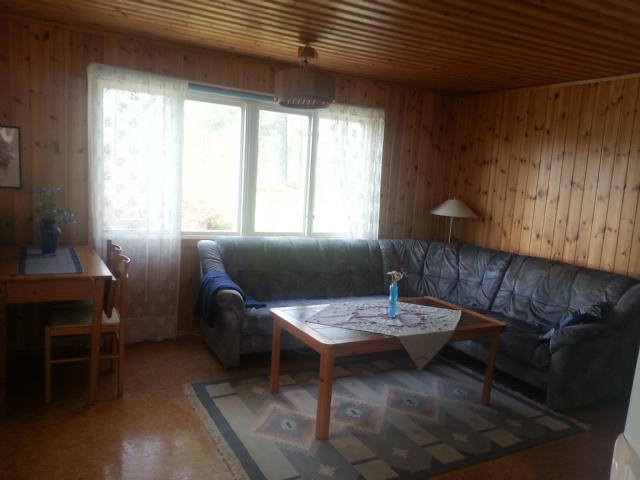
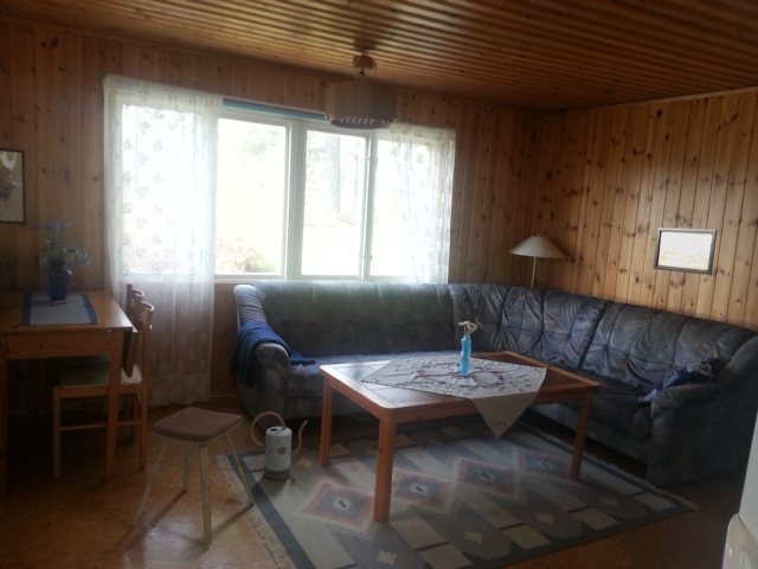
+ watering can [249,410,309,481]
+ wall art [653,226,718,276]
+ music stool [130,405,256,546]
